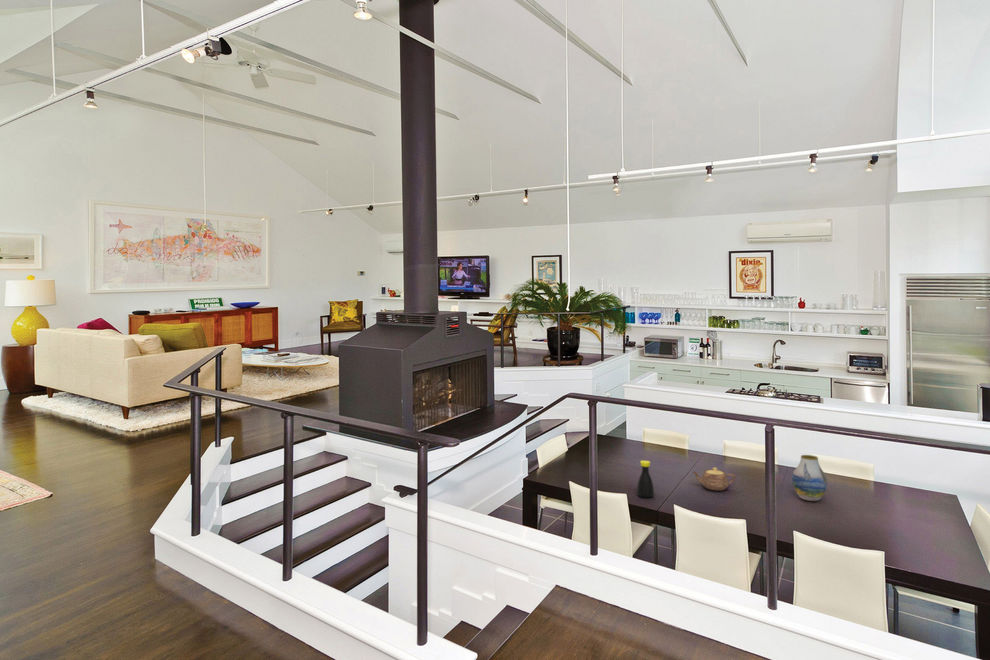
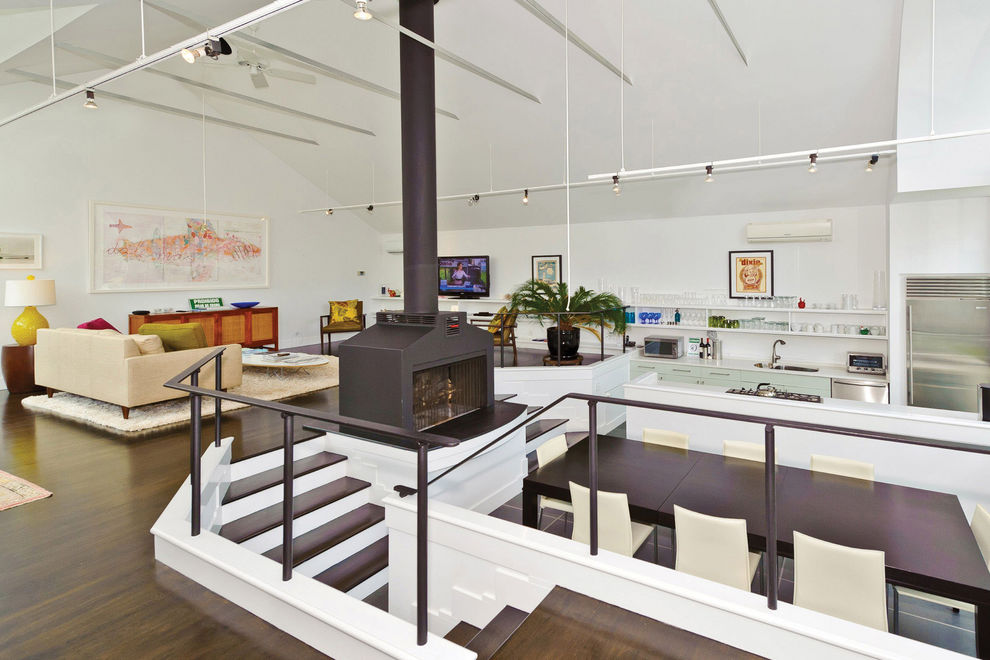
- vase [791,454,828,502]
- teapot [691,467,736,491]
- bottle [636,459,655,498]
